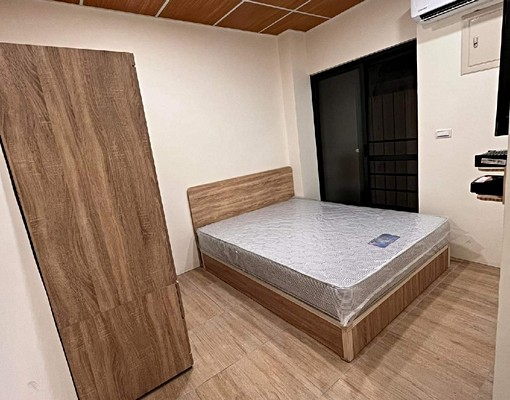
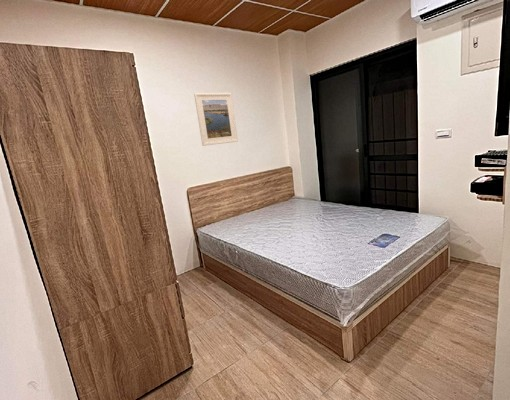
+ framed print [193,92,239,147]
